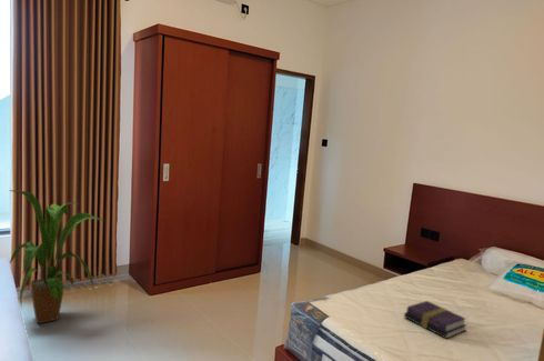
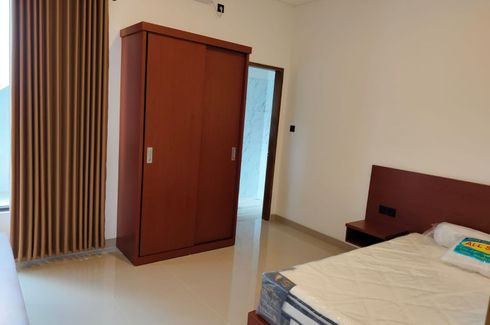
- book [403,300,467,340]
- house plant [8,189,104,324]
